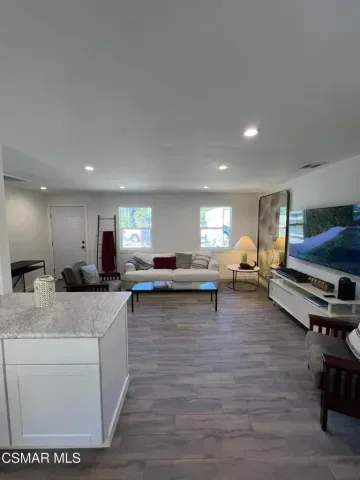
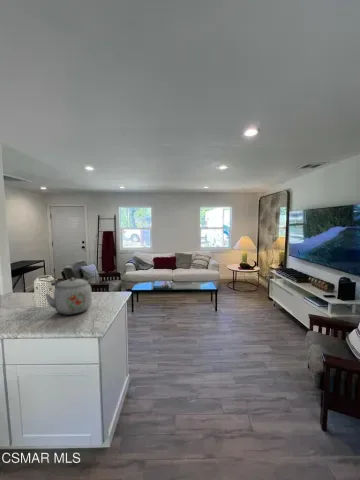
+ kettle [44,276,93,316]
